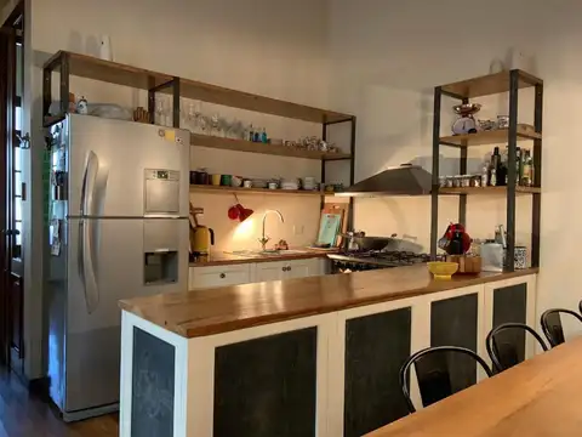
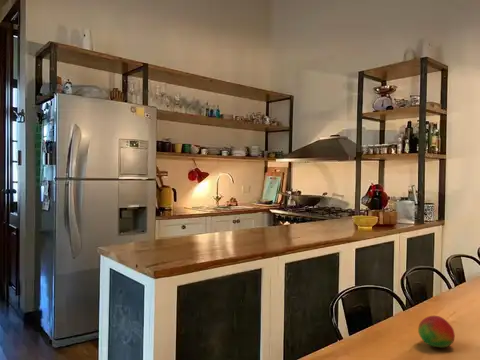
+ fruit [417,315,456,349]
